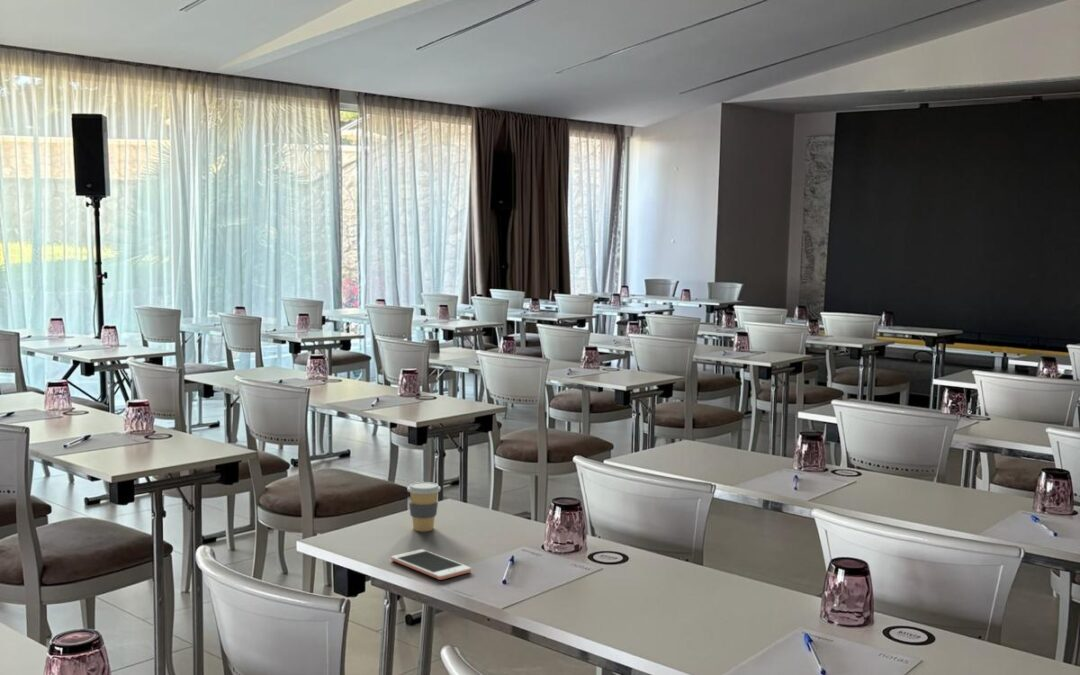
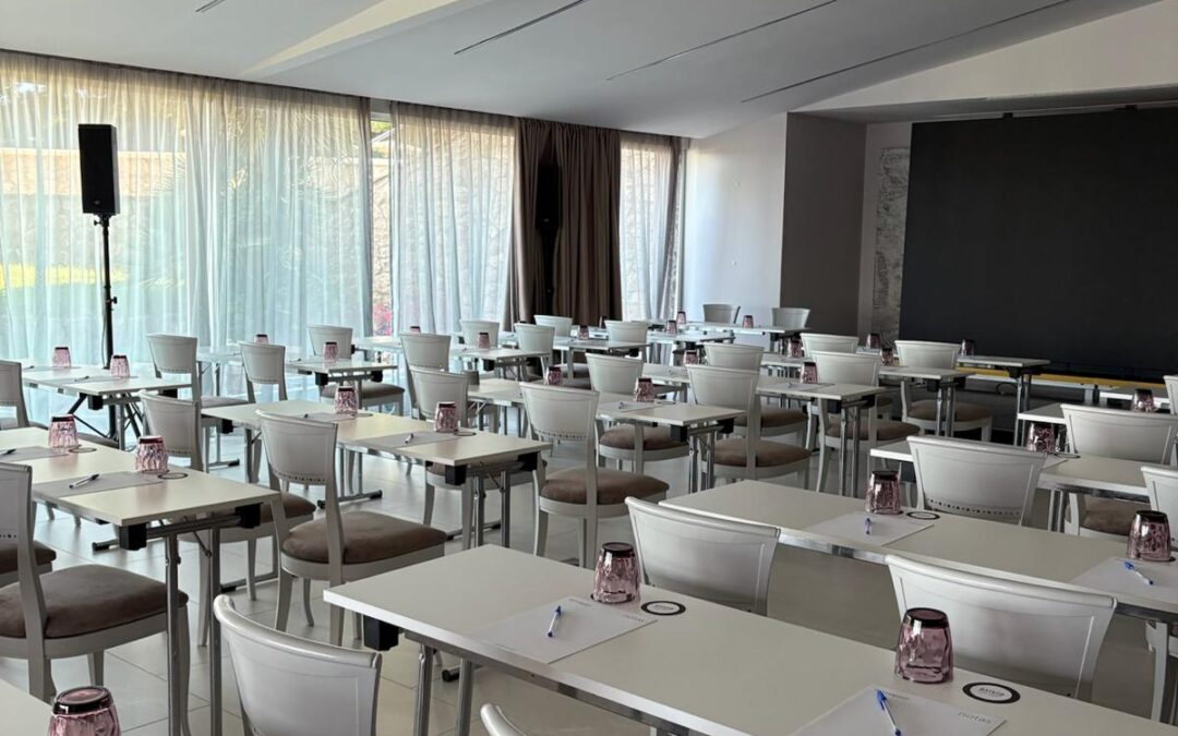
- coffee cup [406,481,442,532]
- cell phone [390,548,472,581]
